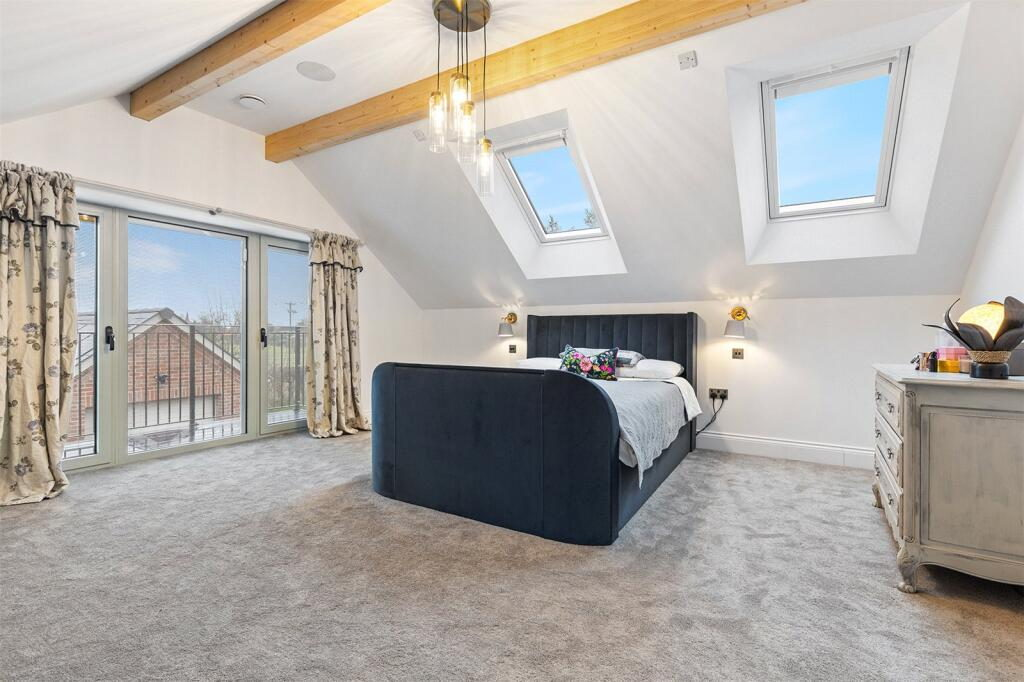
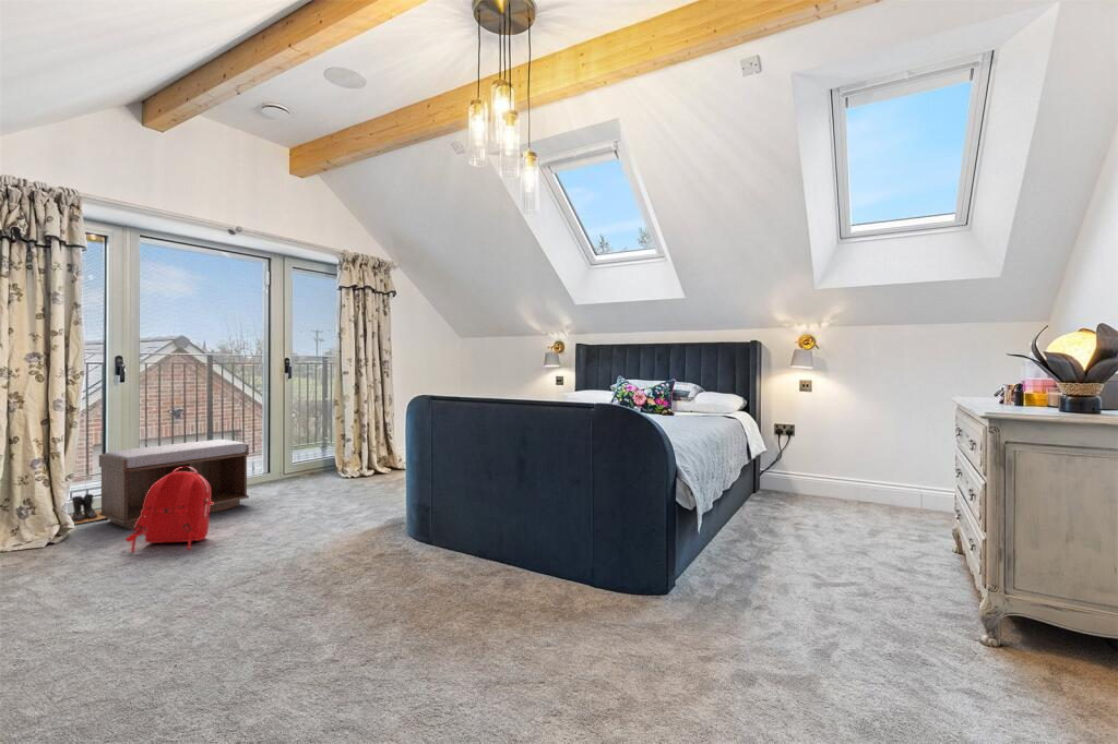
+ backpack [124,467,214,553]
+ boots [70,493,108,526]
+ bench [98,439,250,531]
